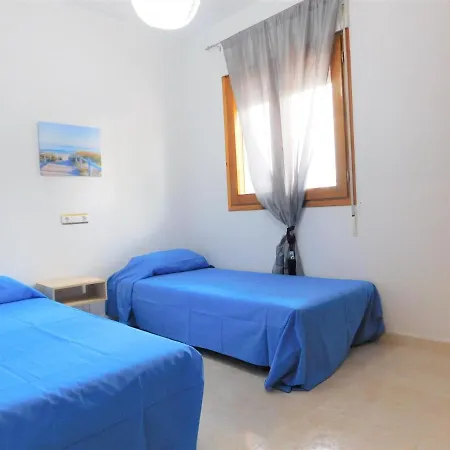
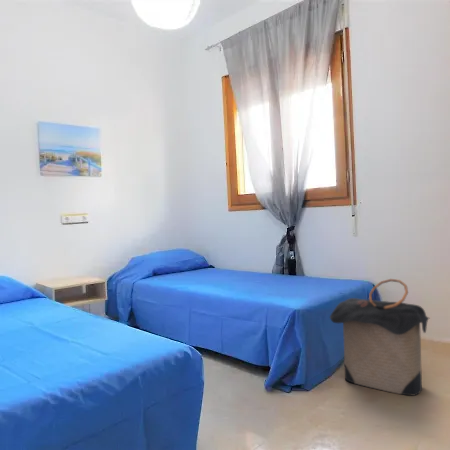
+ laundry hamper [329,278,430,397]
